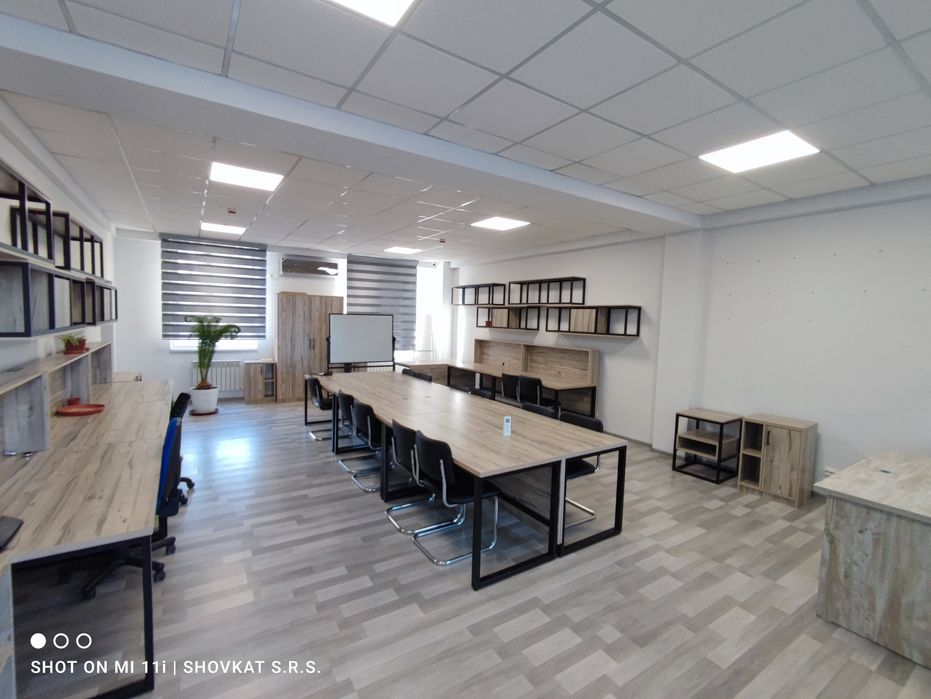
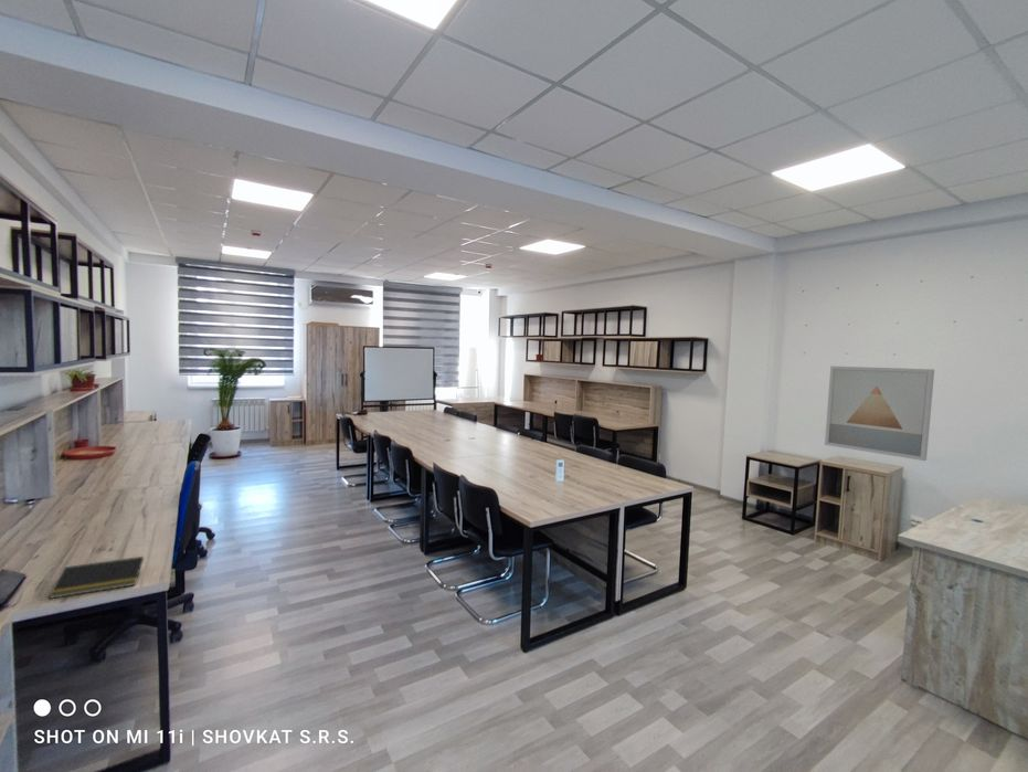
+ notepad [49,556,145,600]
+ wall art [824,366,935,462]
